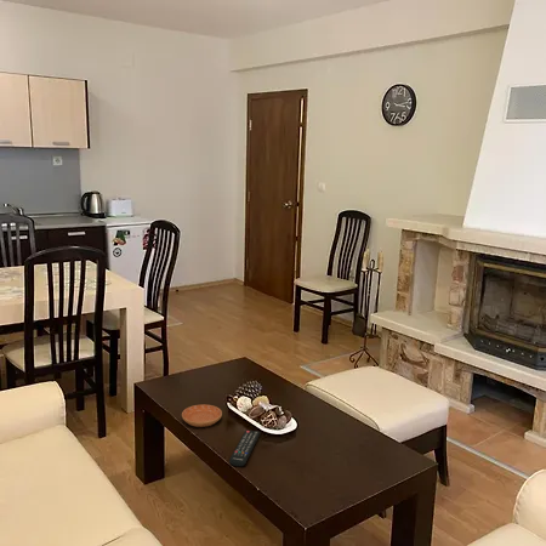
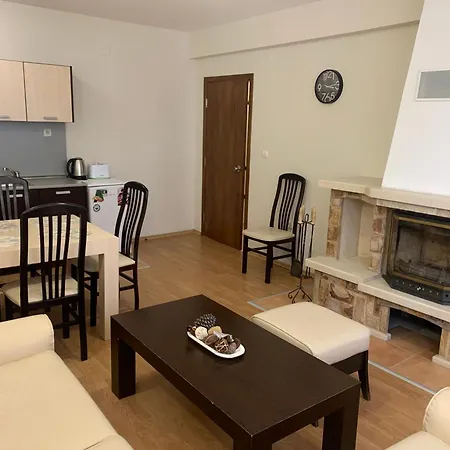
- saucer [181,404,223,428]
- remote control [228,428,262,467]
